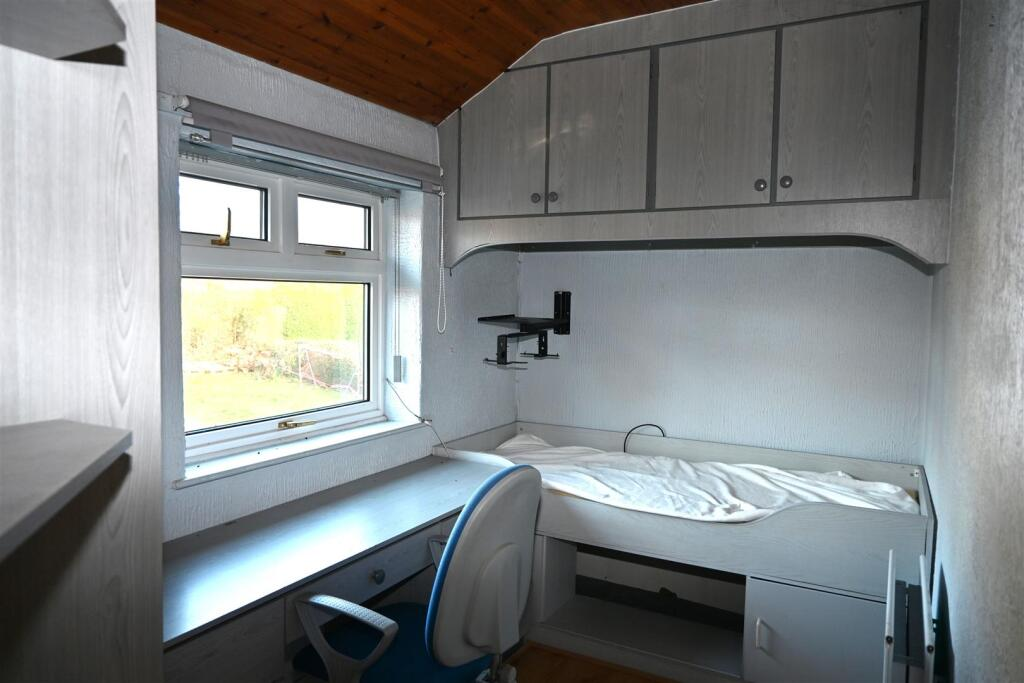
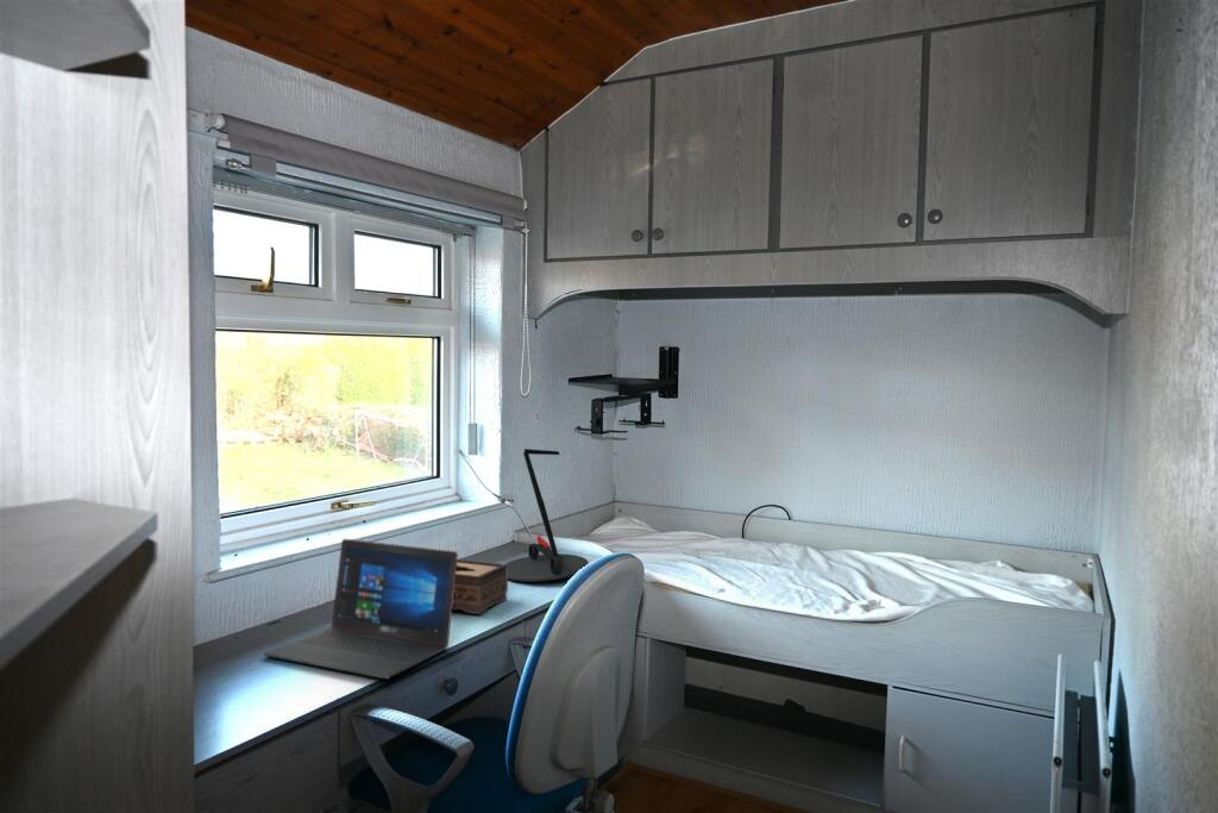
+ tissue box [452,558,509,615]
+ desk lamp [504,448,590,582]
+ laptop [262,538,459,680]
